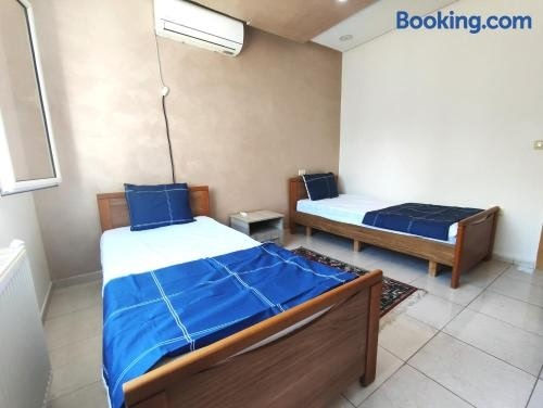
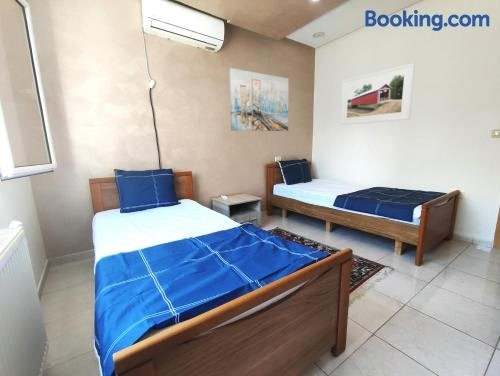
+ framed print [340,63,416,126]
+ wall art [228,67,289,132]
